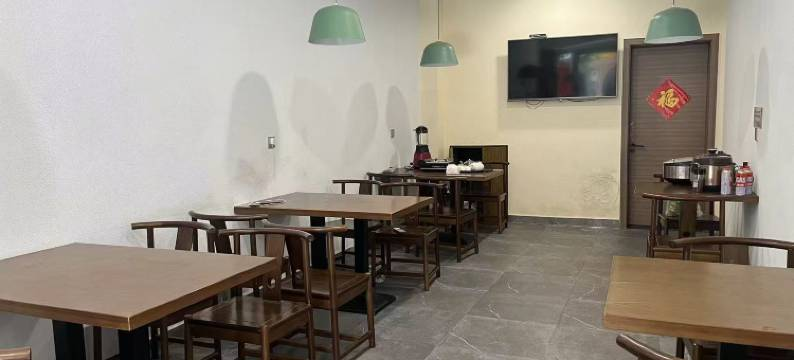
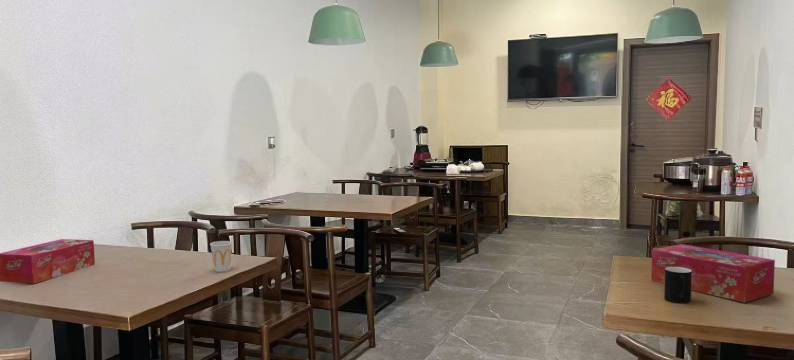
+ tissue box [0,238,96,285]
+ cup [209,240,234,273]
+ cup [663,267,692,304]
+ tissue box [650,243,776,304]
